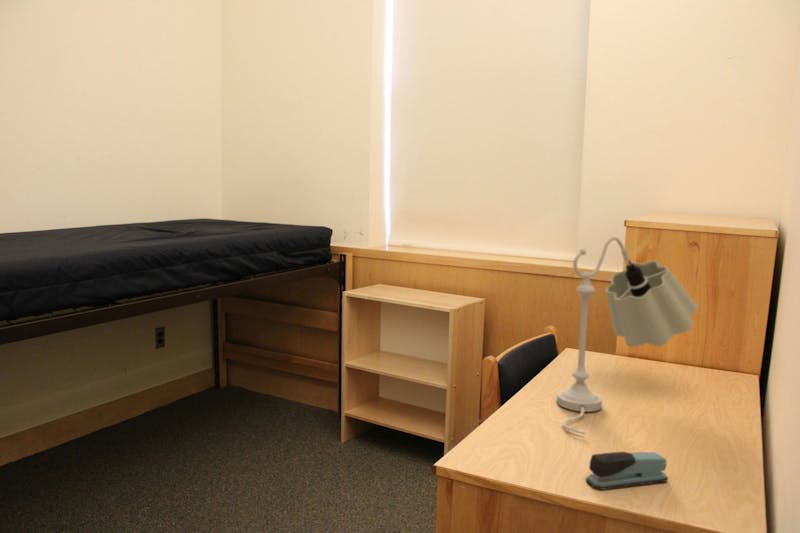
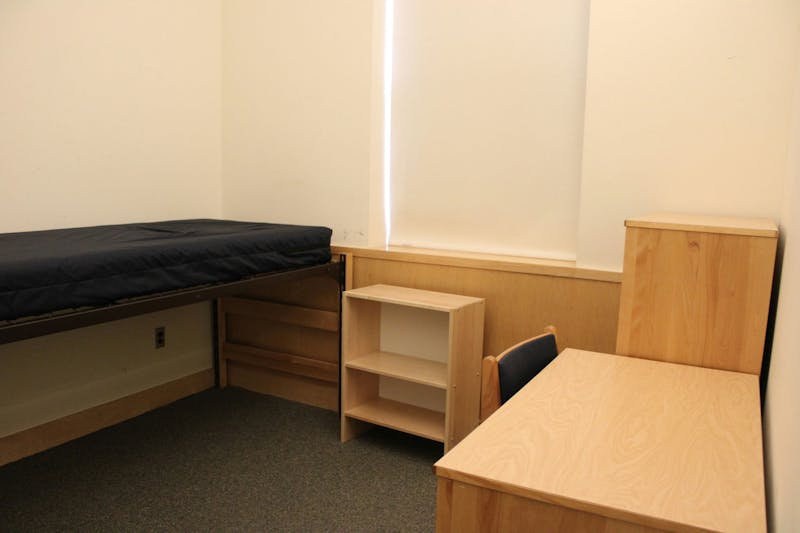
- stapler [585,450,669,491]
- table lamp [556,236,699,436]
